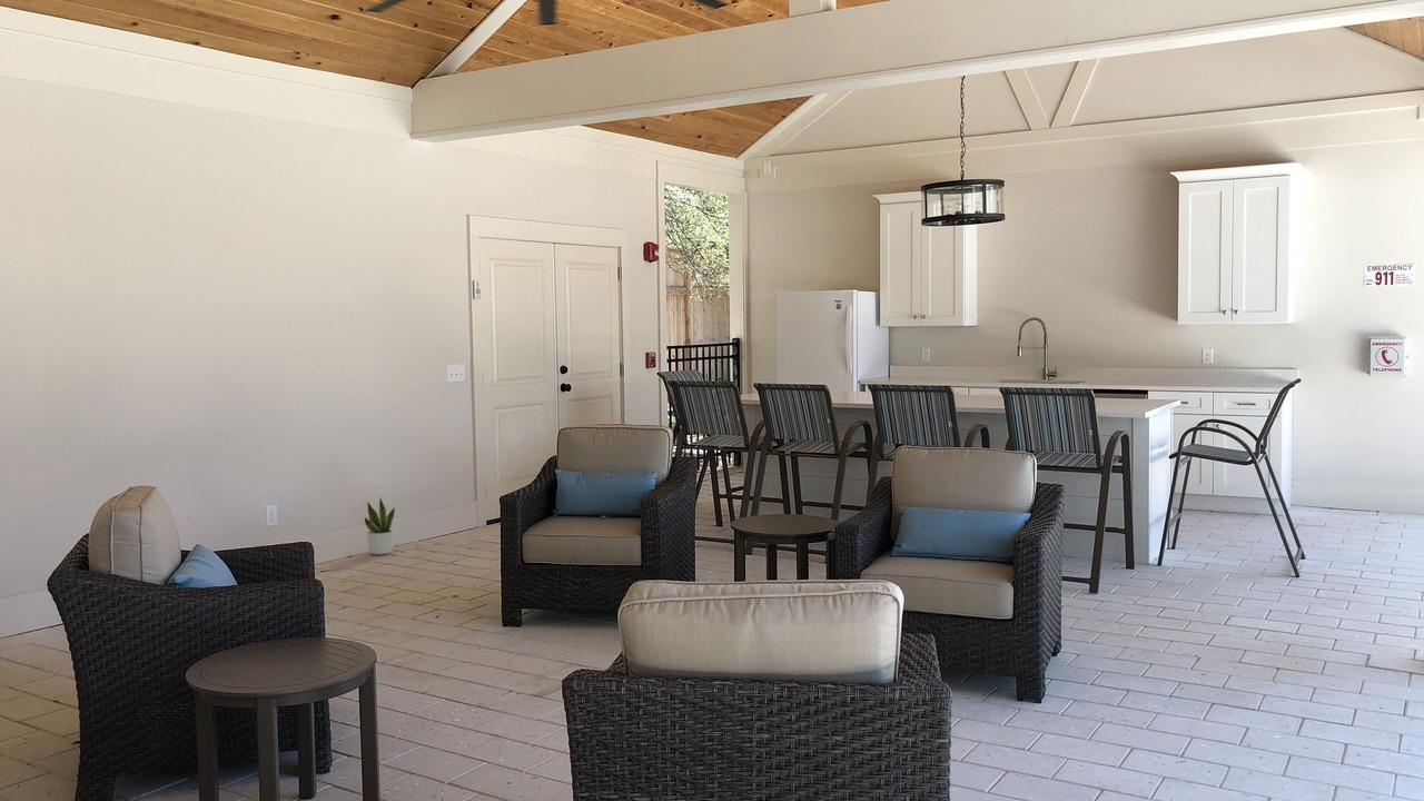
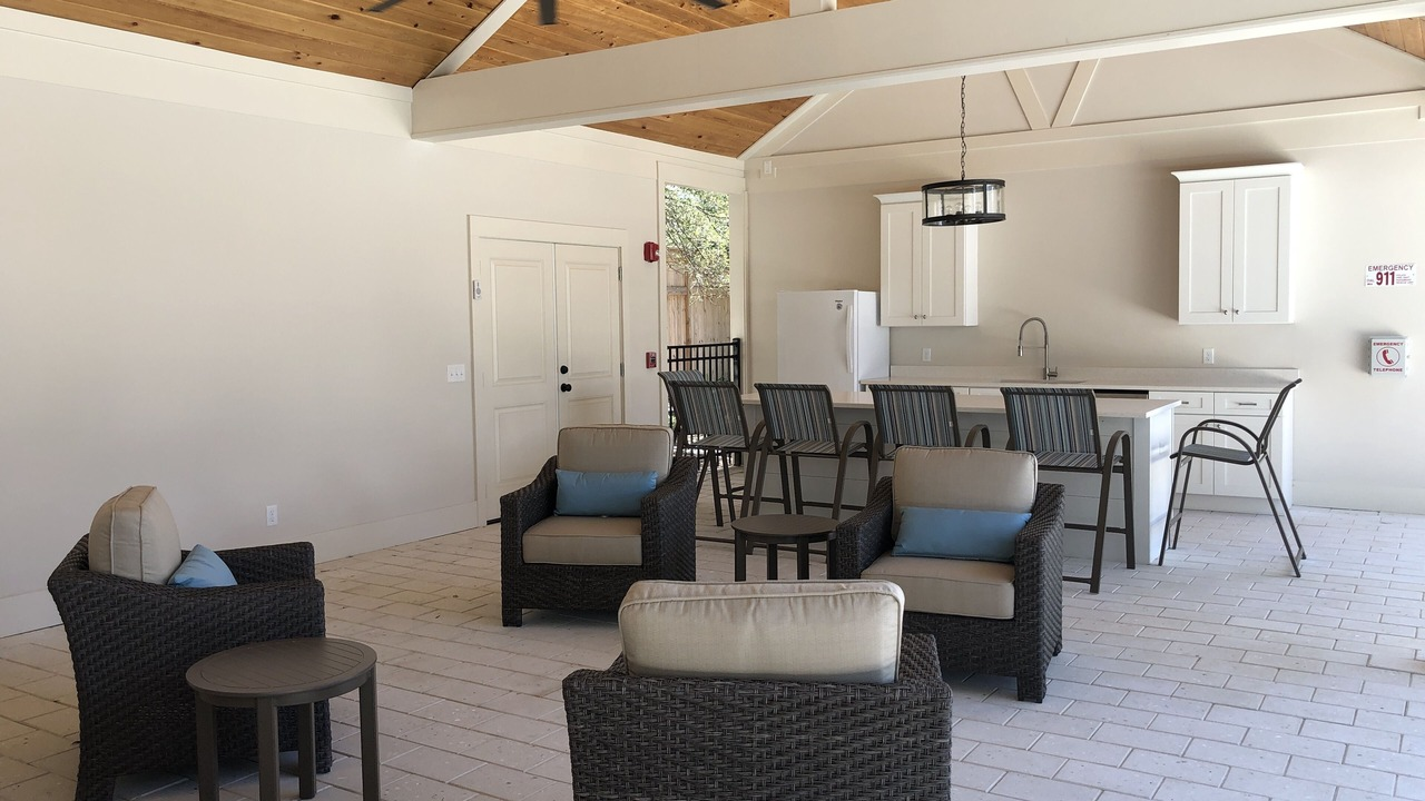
- potted plant [364,496,396,556]
